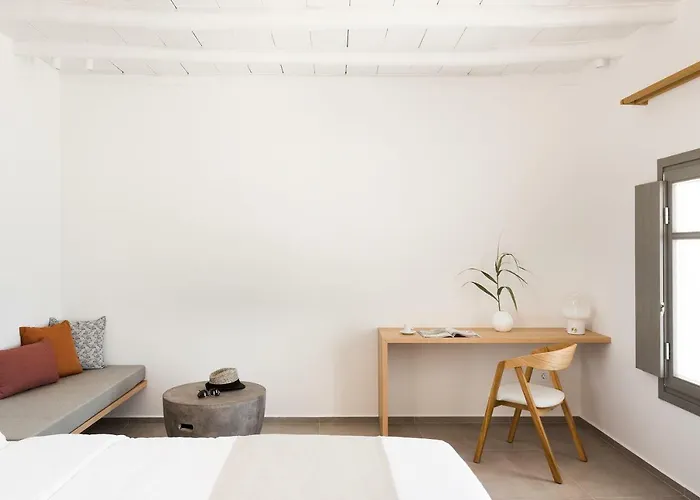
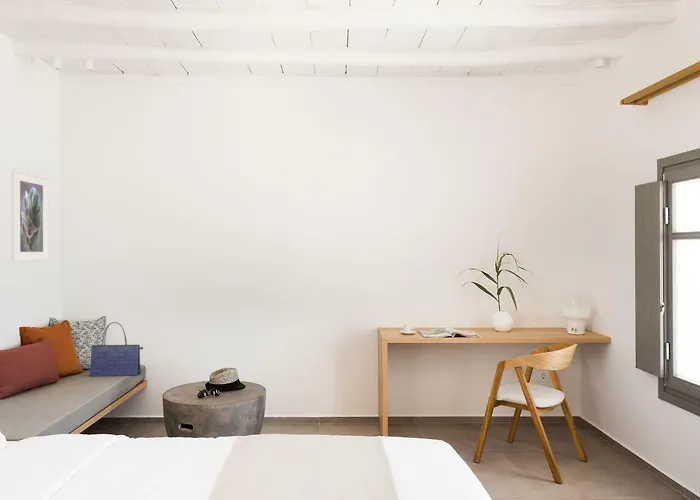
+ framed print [11,168,50,263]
+ tote bag [89,321,144,377]
